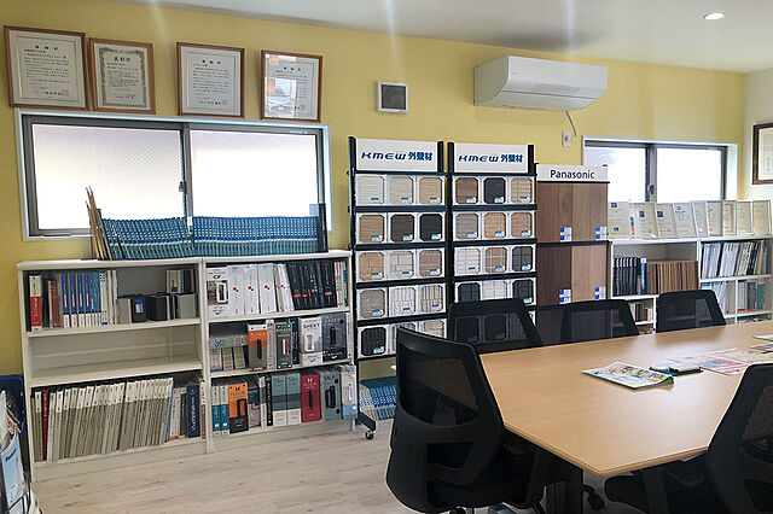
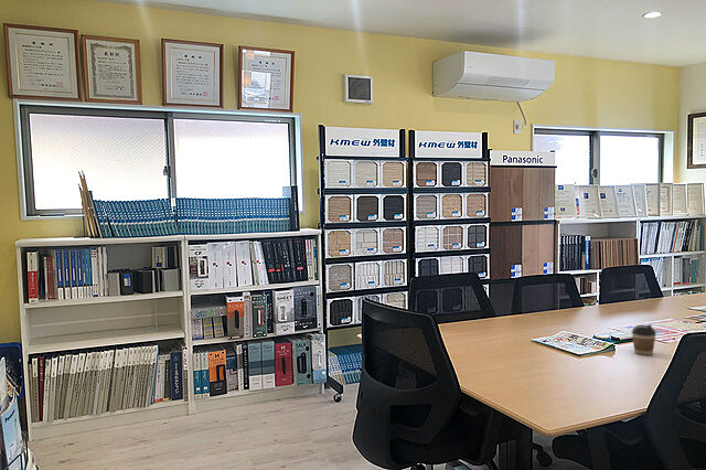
+ coffee cup [631,323,657,356]
